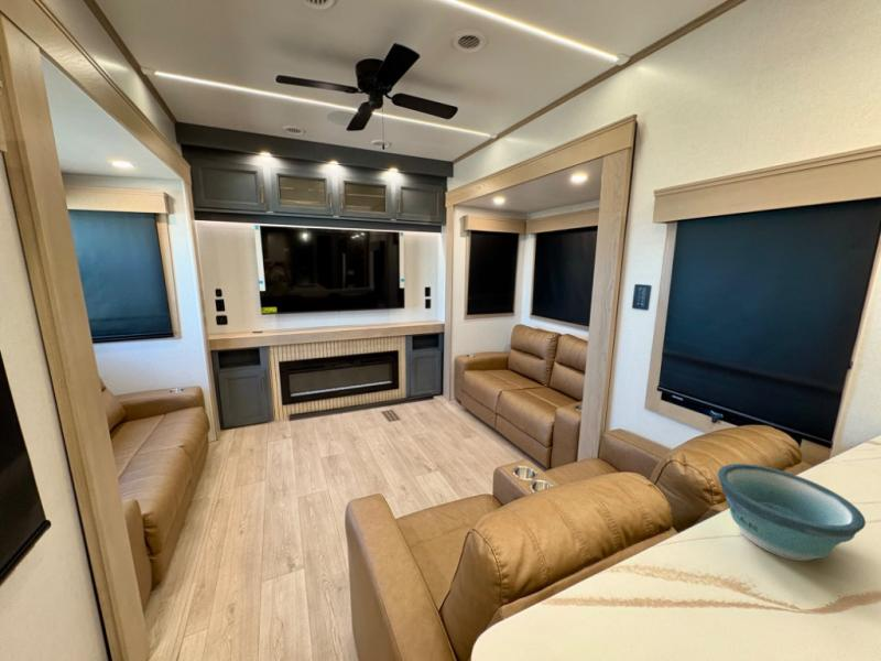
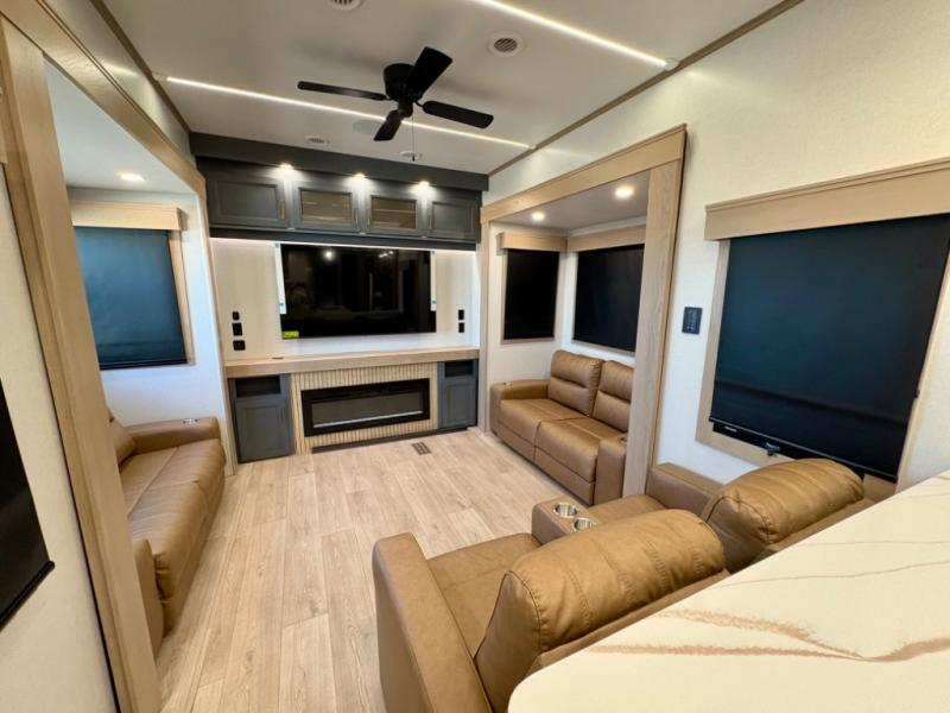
- bowl [717,463,867,562]
